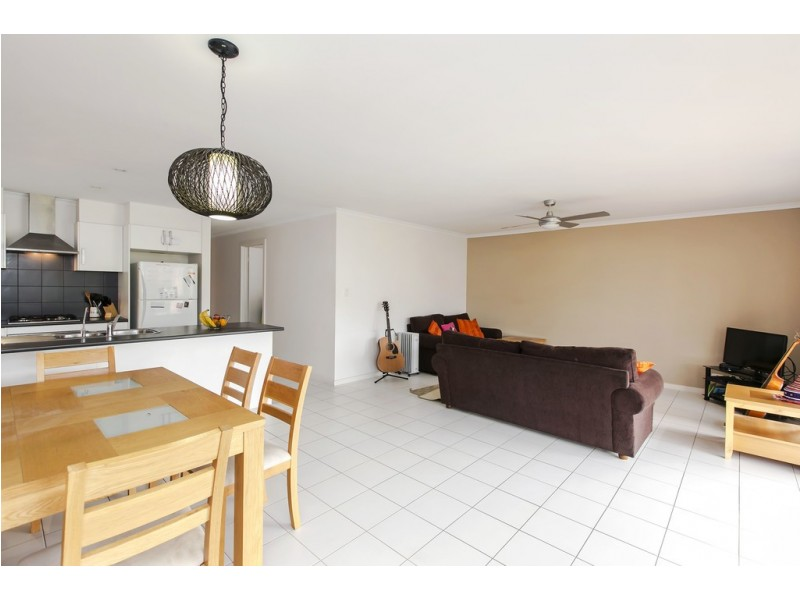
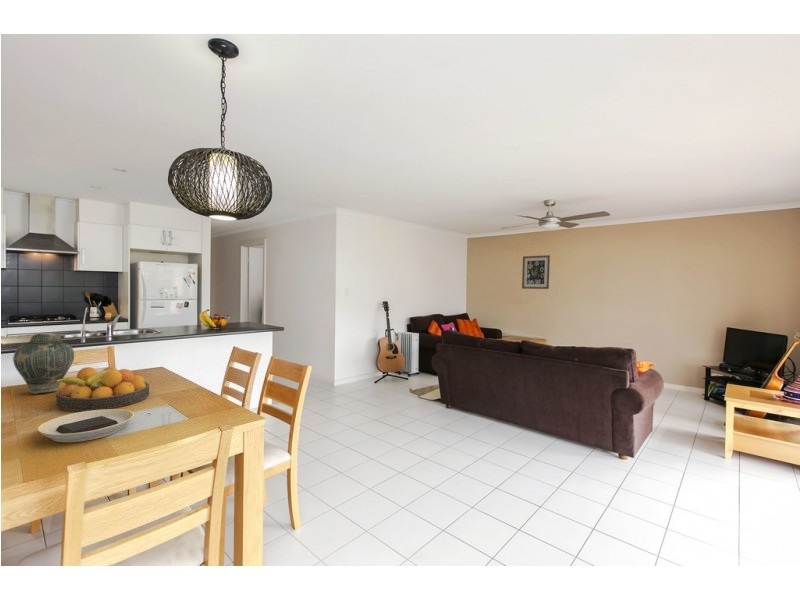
+ vase [12,333,75,395]
+ wall art [521,254,551,290]
+ plate [37,408,135,443]
+ fruit bowl [54,366,150,412]
